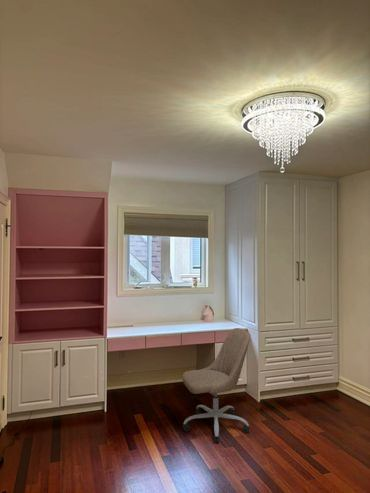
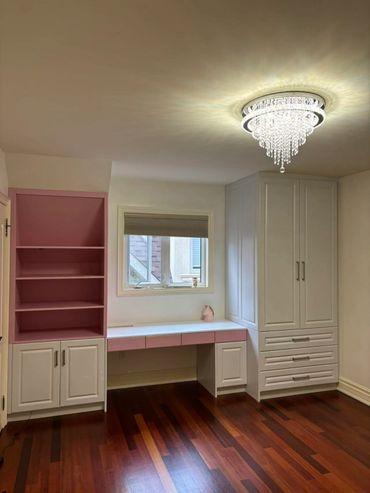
- office chair [181,327,252,444]
